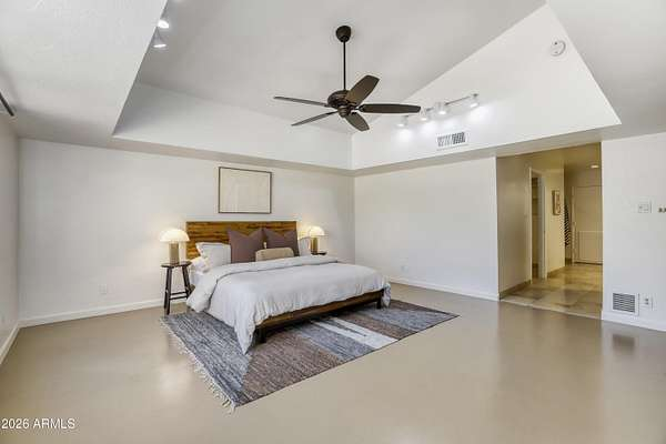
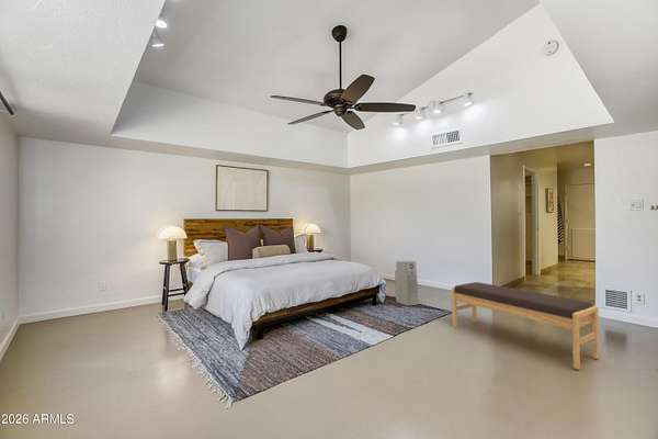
+ bench [451,281,600,370]
+ air purifier [394,260,420,306]
